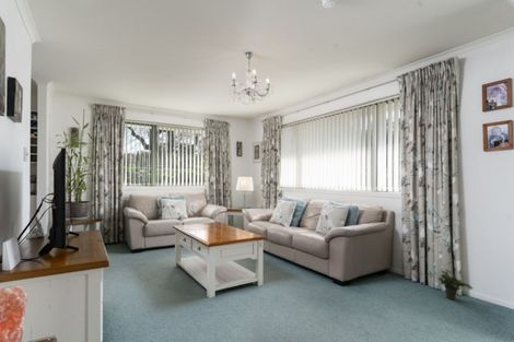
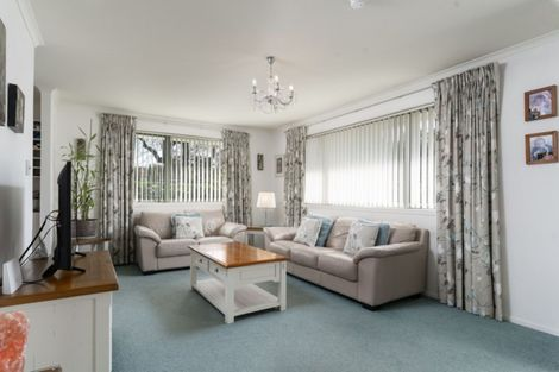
- potted plant [436,268,474,300]
